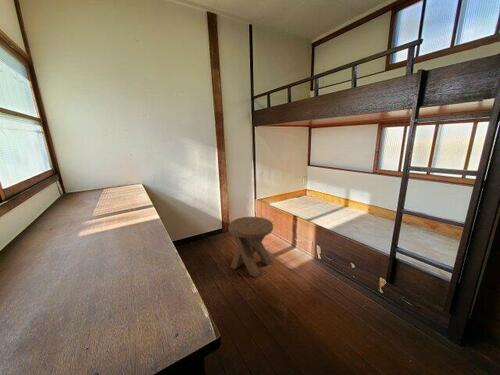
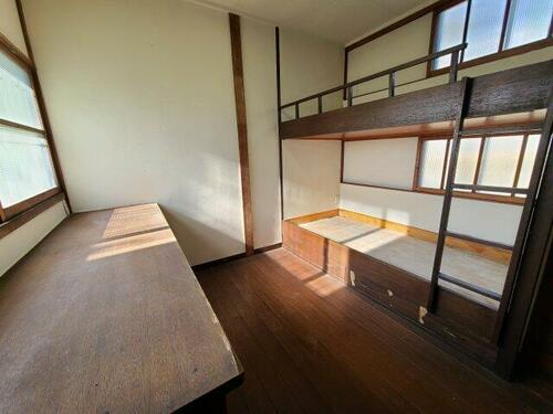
- music stool [227,216,274,278]
